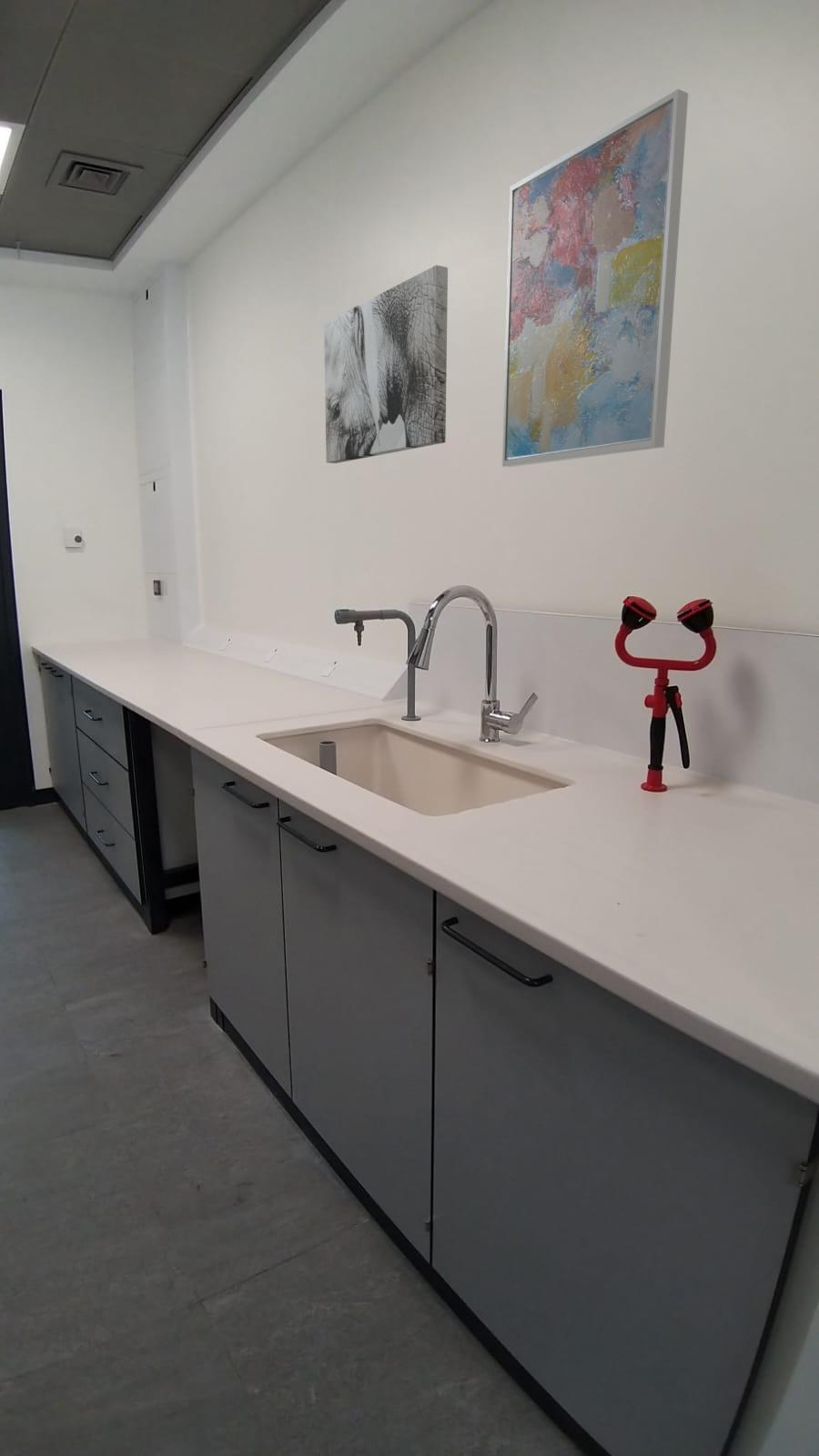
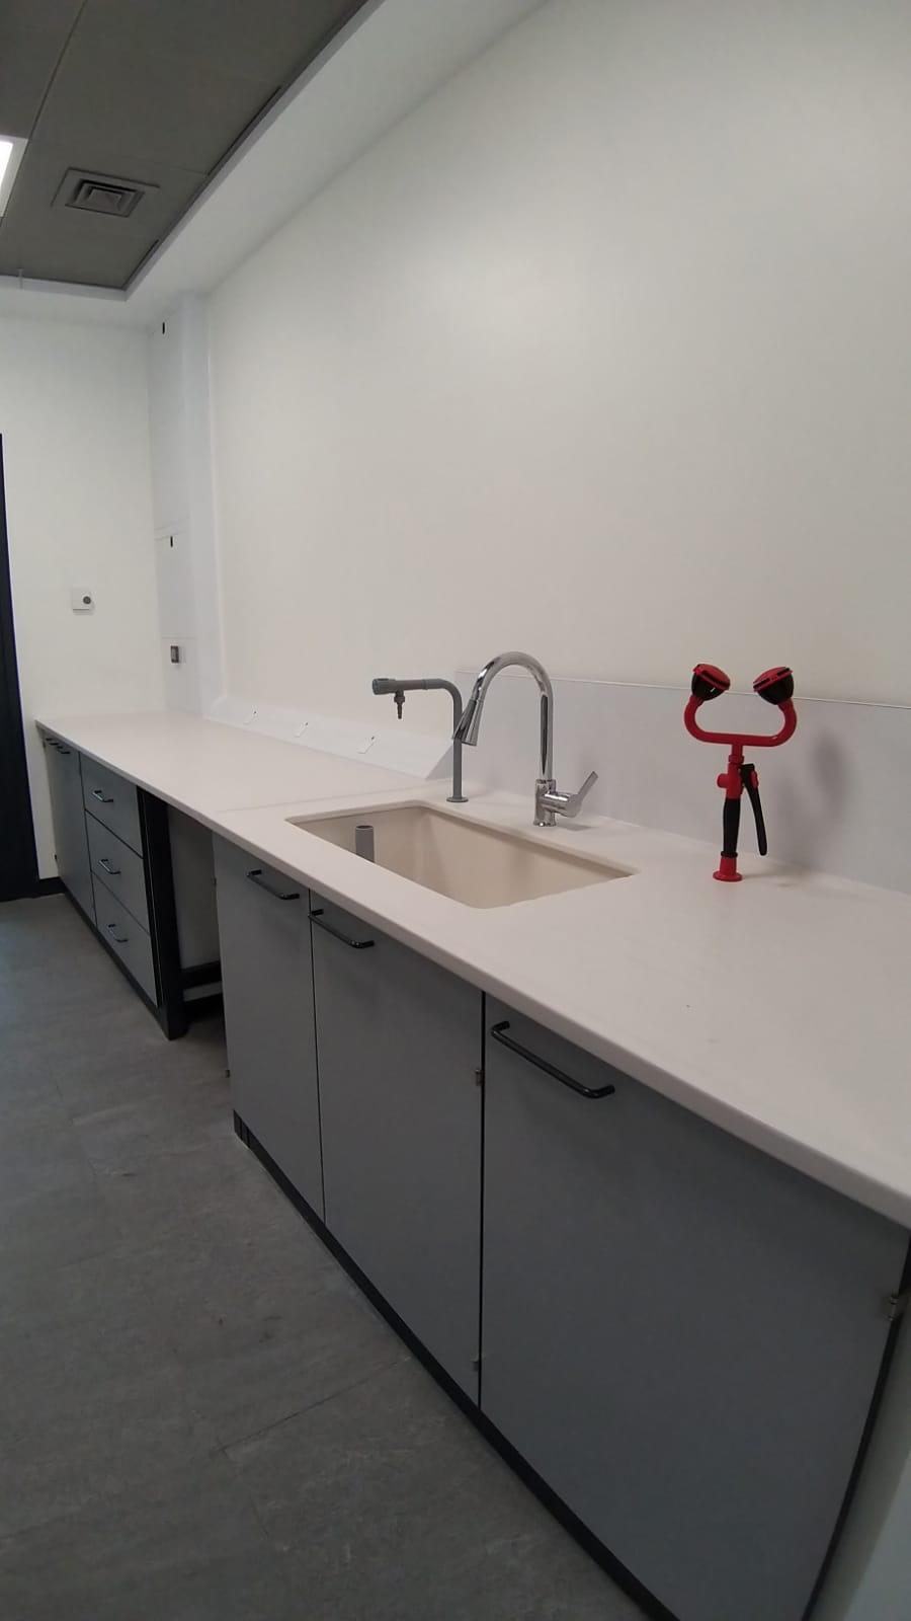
- wall art [501,88,689,468]
- wall art [323,264,449,464]
